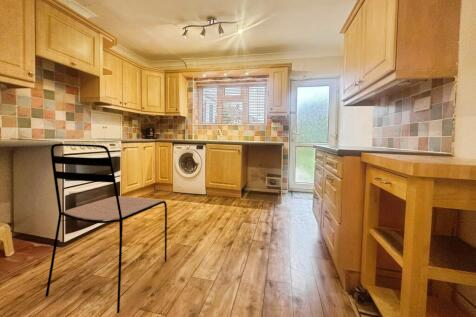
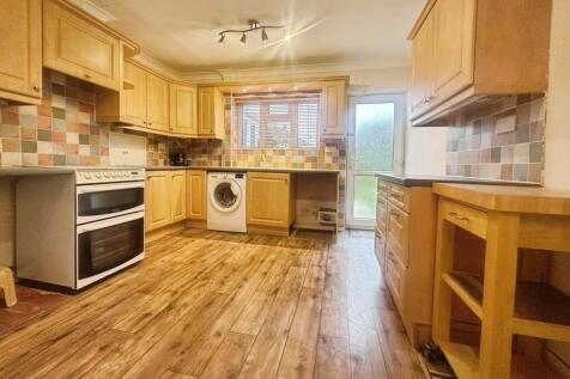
- dining chair [44,143,168,314]
